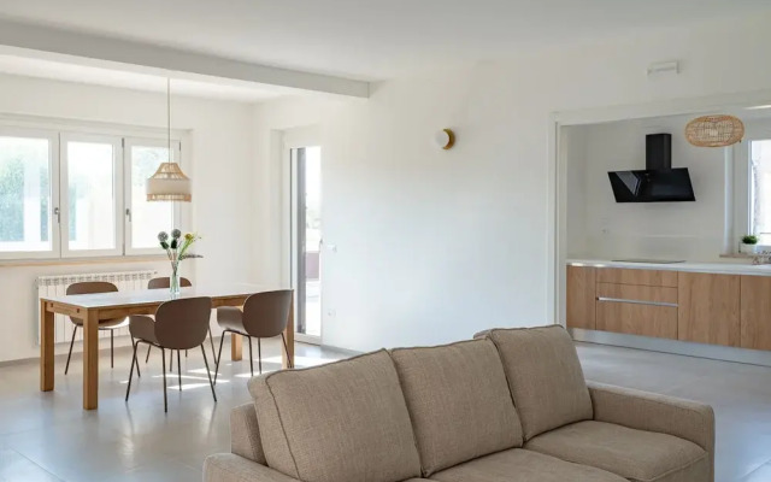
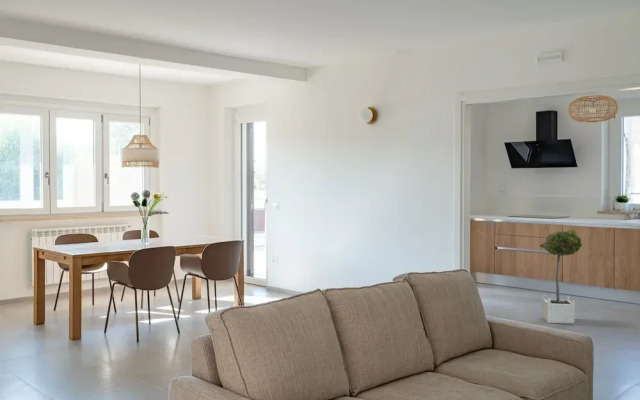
+ potted tree [539,228,583,325]
